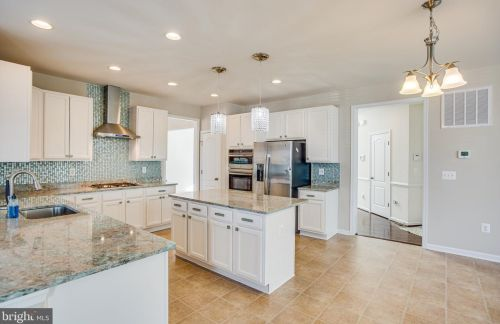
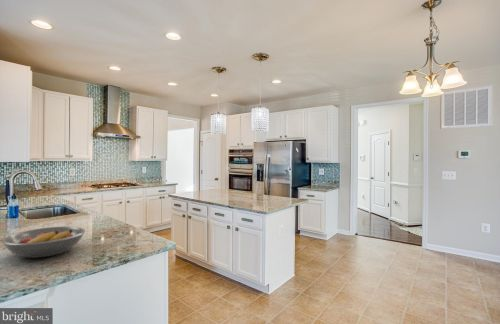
+ fruit bowl [1,226,86,259]
